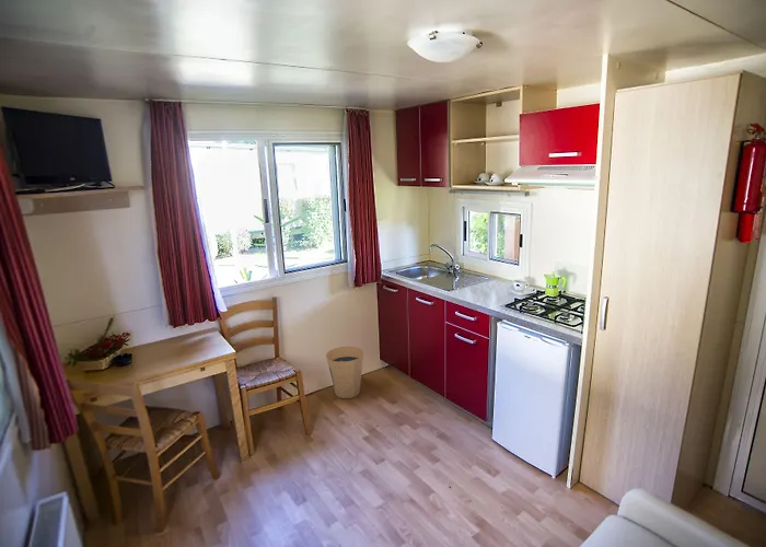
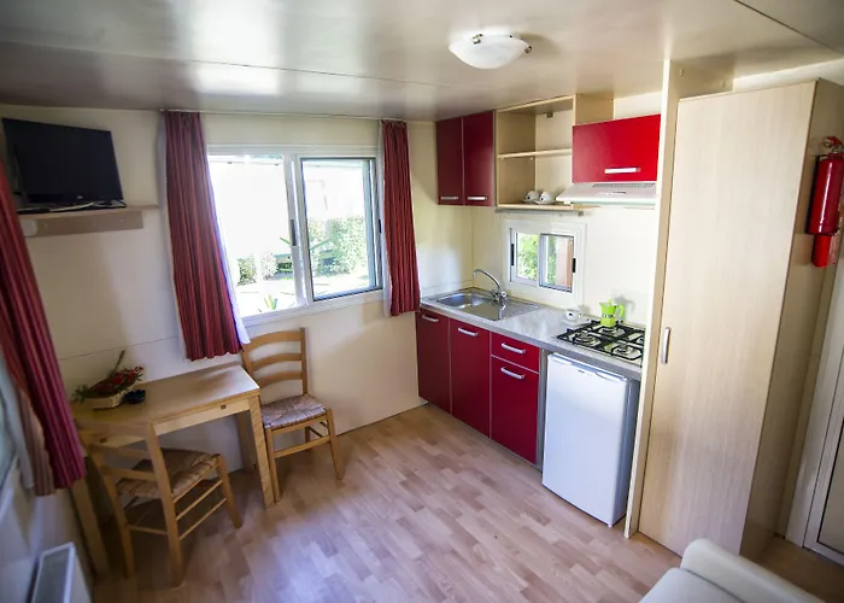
- trash can [325,346,364,399]
